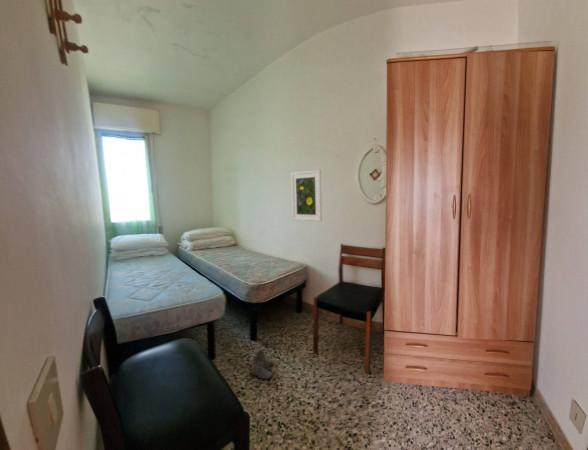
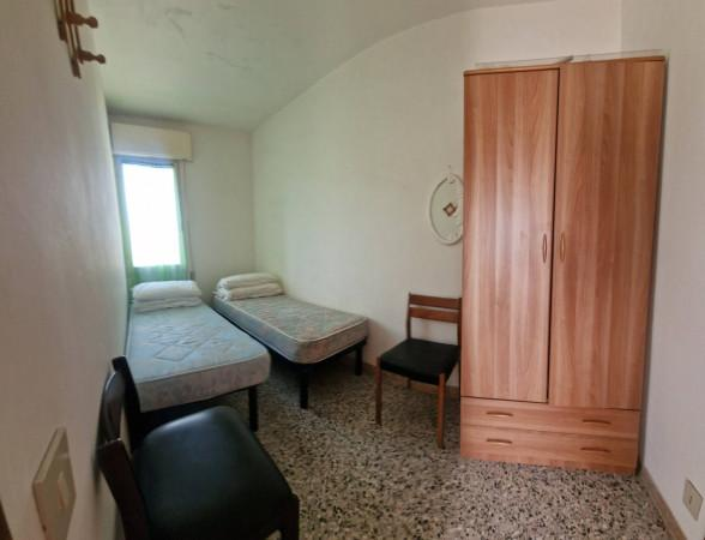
- boots [251,350,275,380]
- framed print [290,169,323,223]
